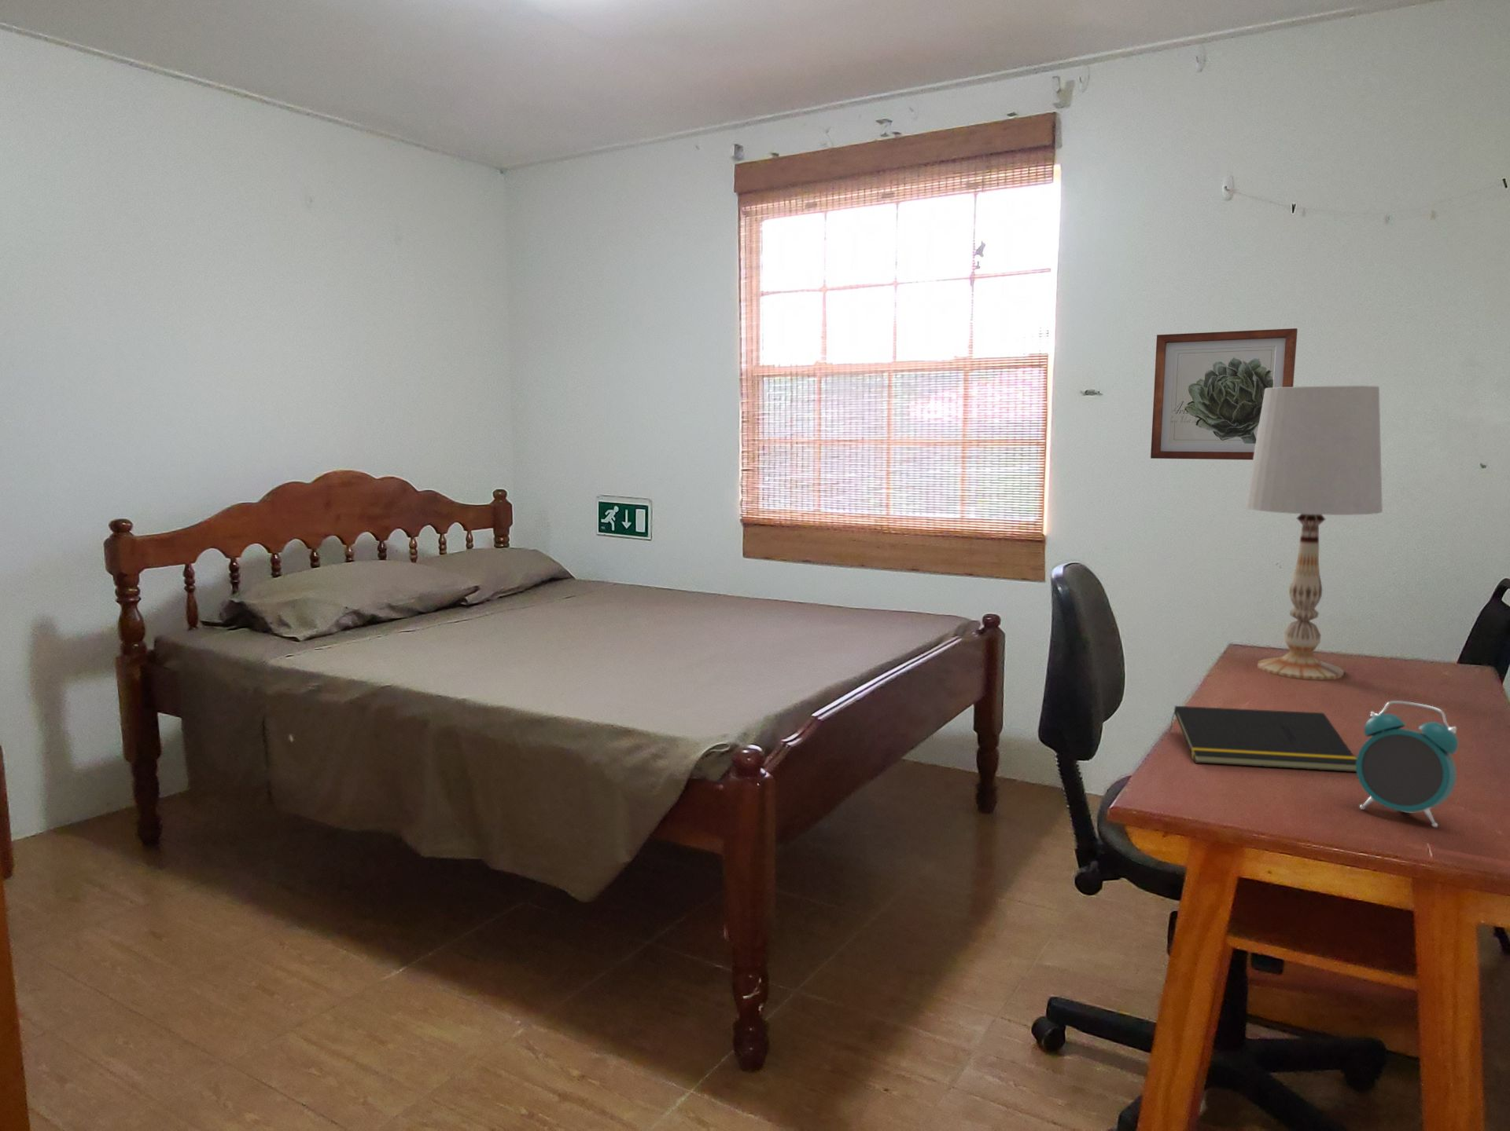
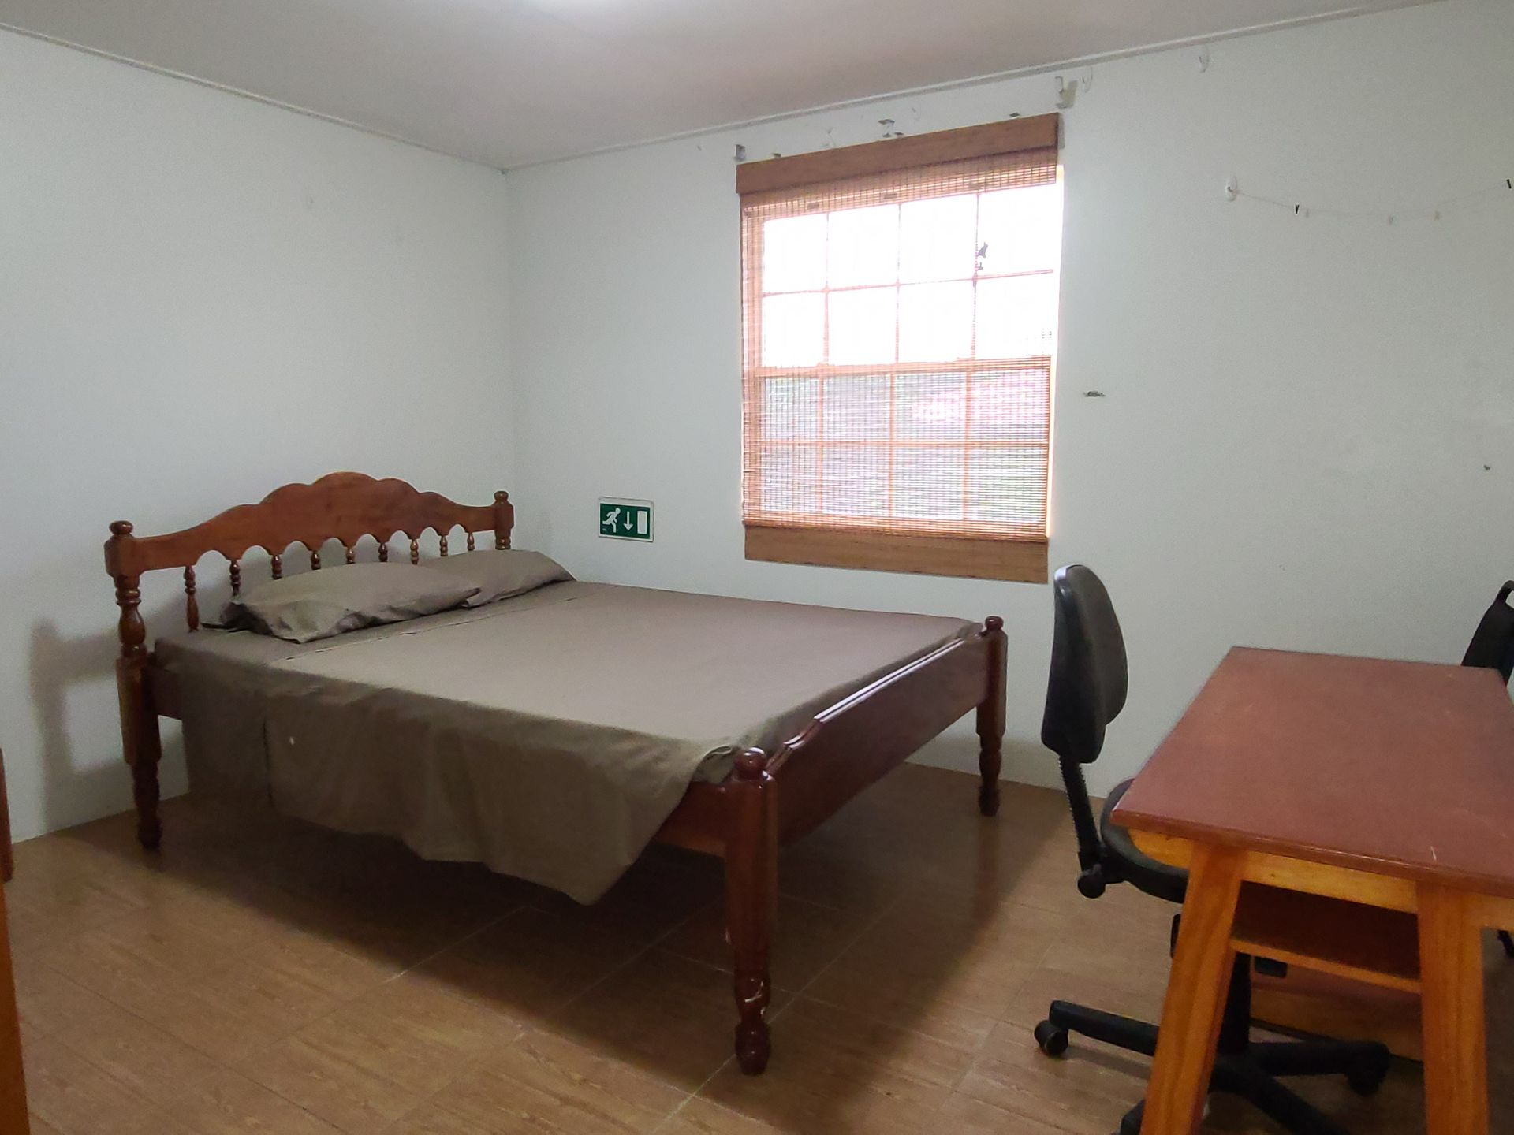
- notepad [1169,706,1357,773]
- table lamp [1244,385,1384,681]
- alarm clock [1355,700,1459,828]
- wall art [1150,328,1298,460]
